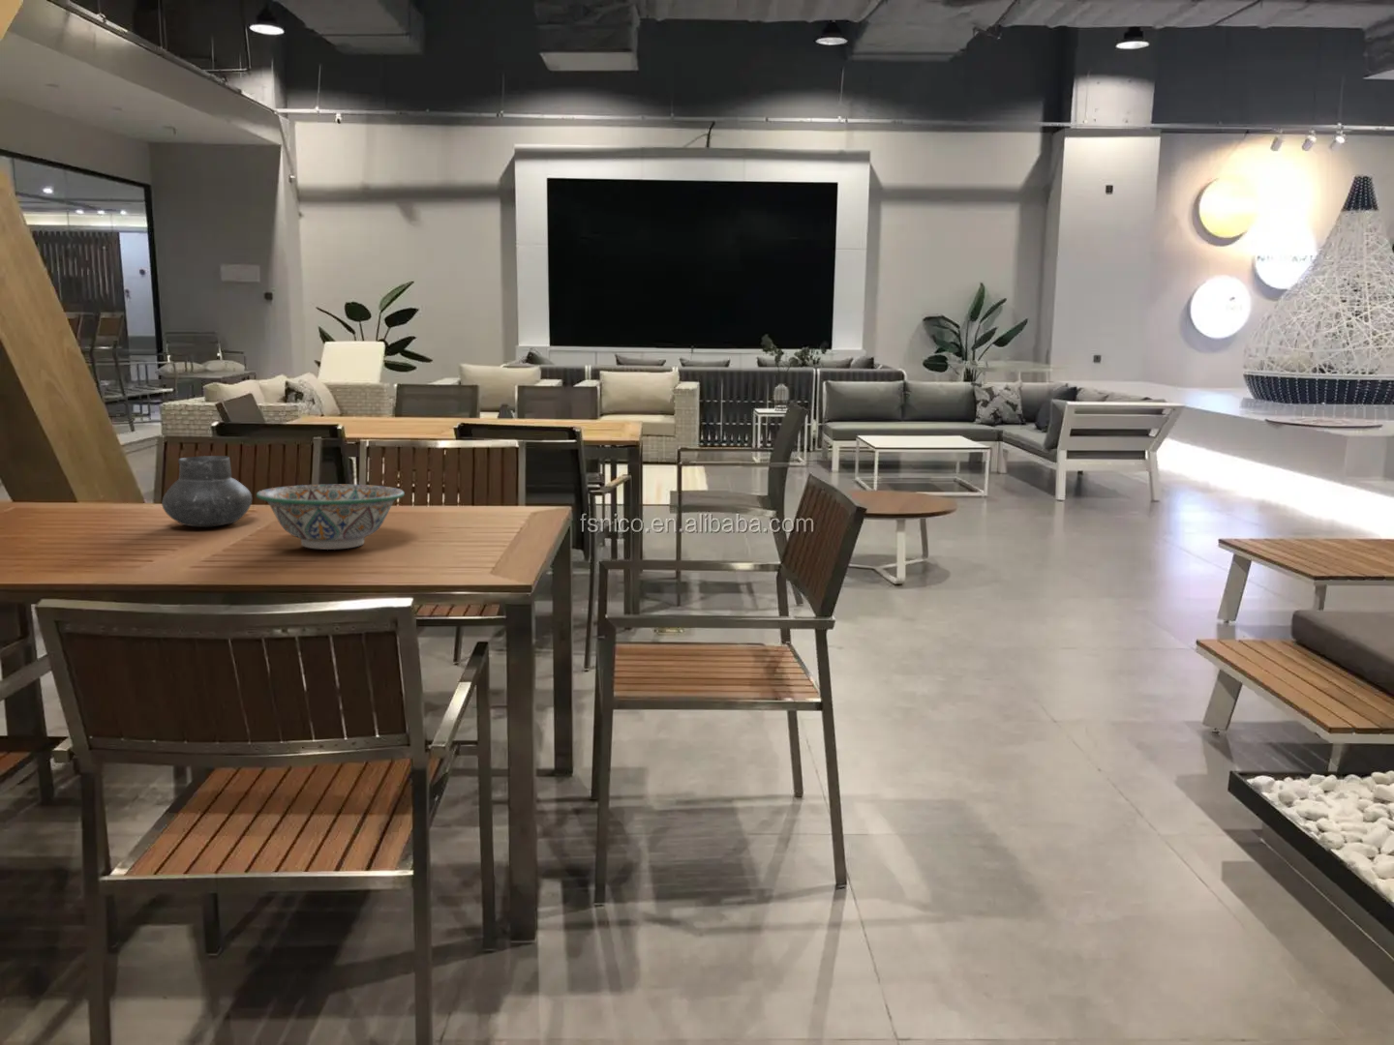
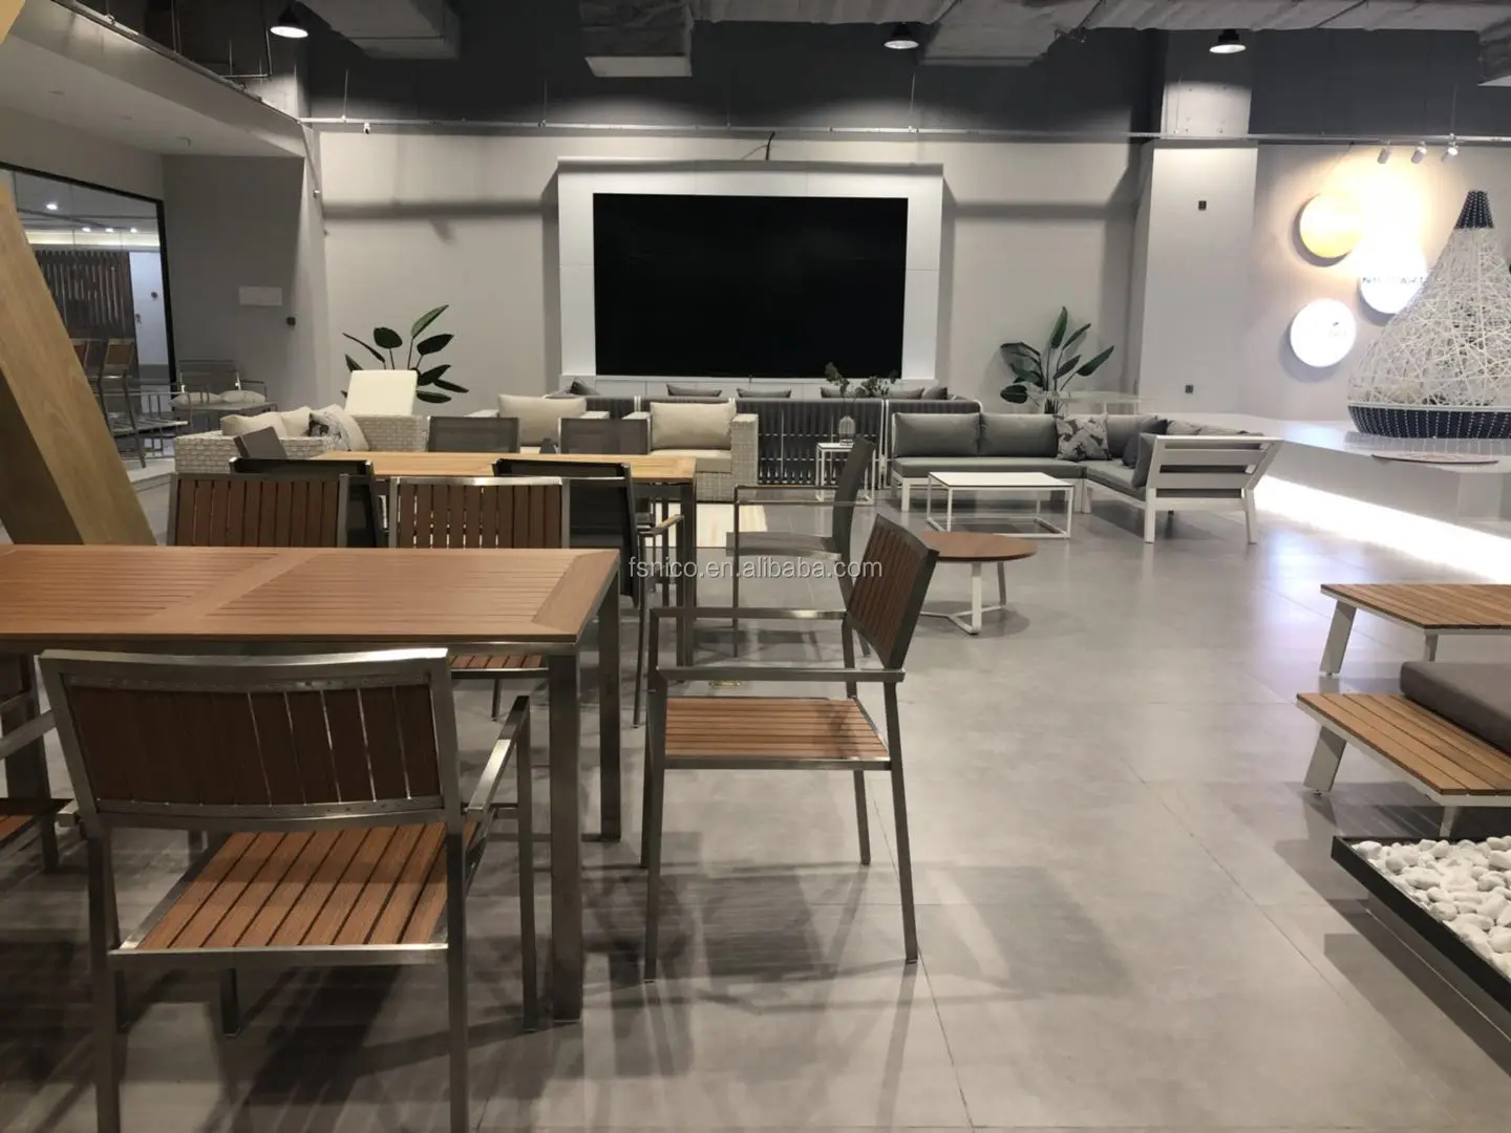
- decorative bowl [256,484,406,551]
- vase [160,454,252,528]
